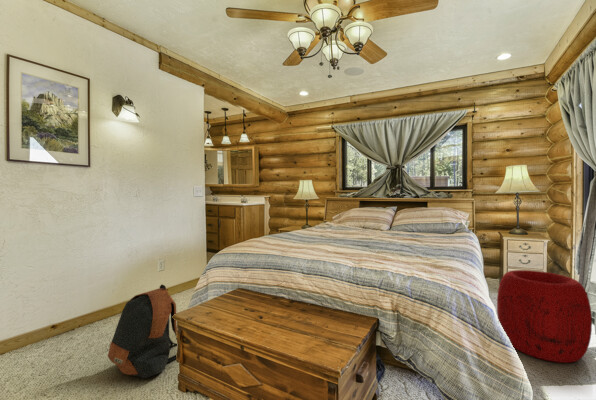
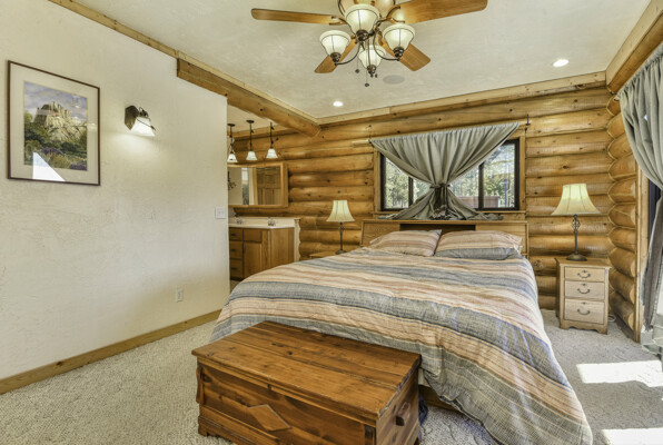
- pouf [496,269,593,364]
- backpack [107,284,178,379]
